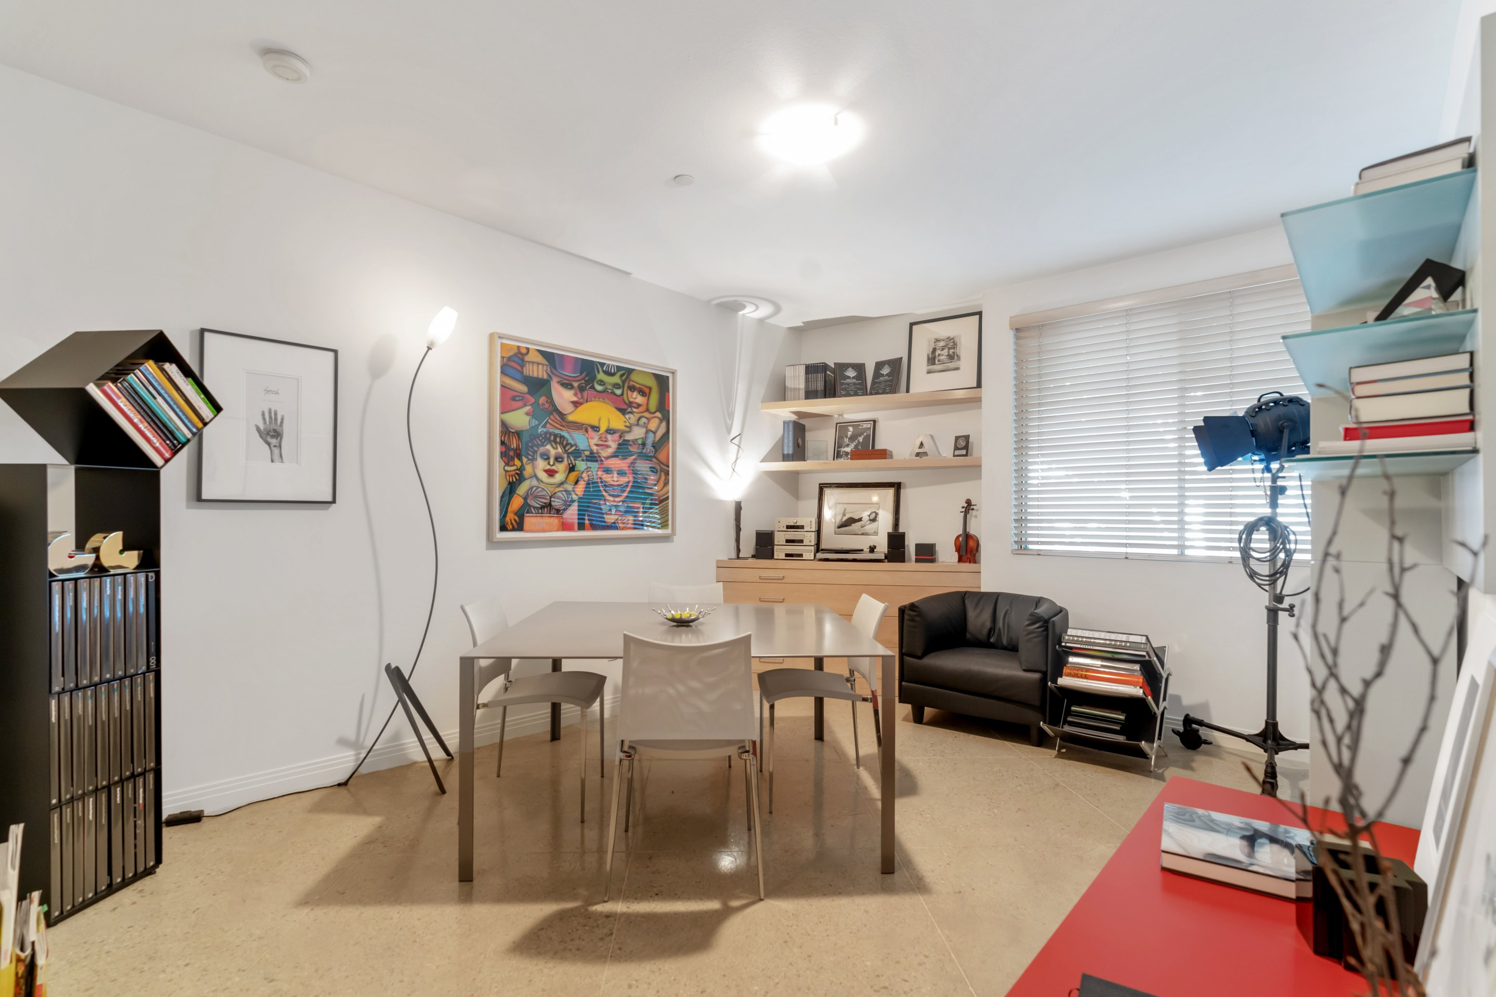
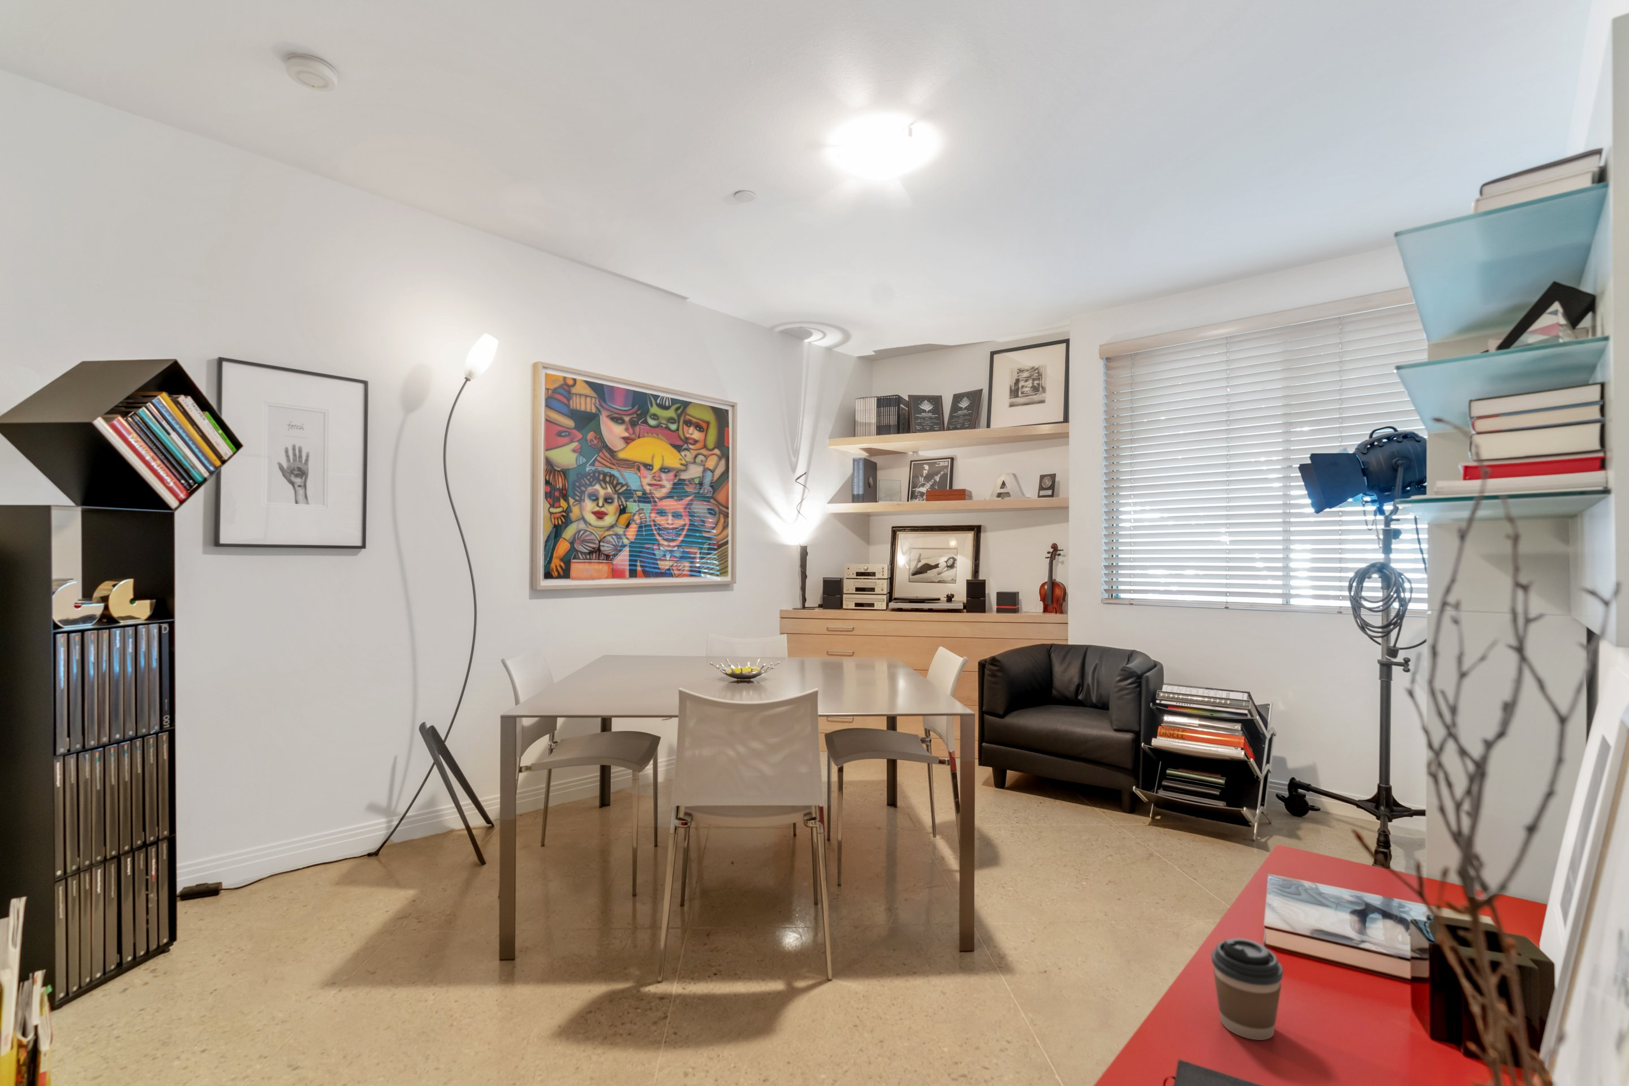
+ coffee cup [1211,938,1284,1041]
